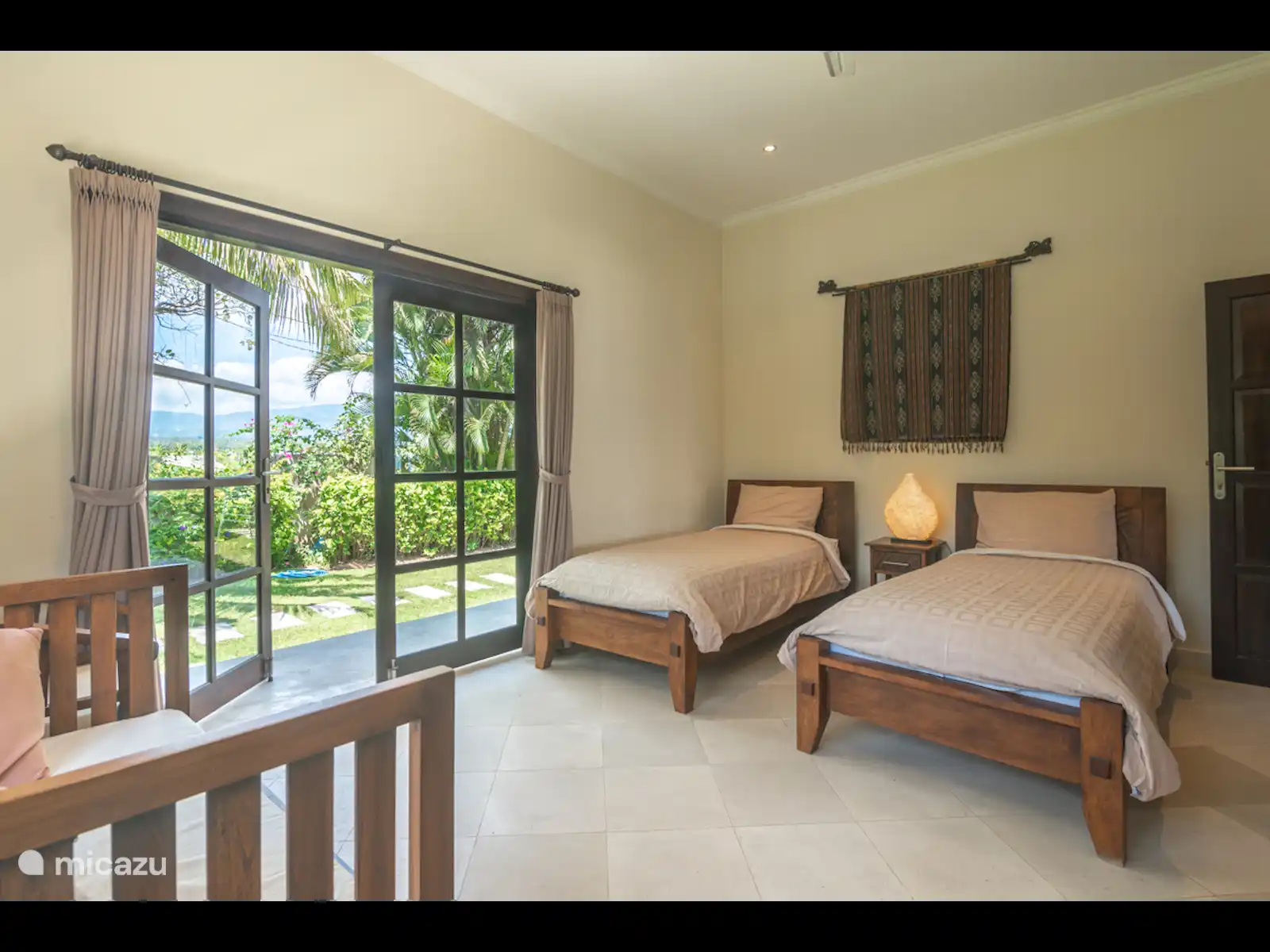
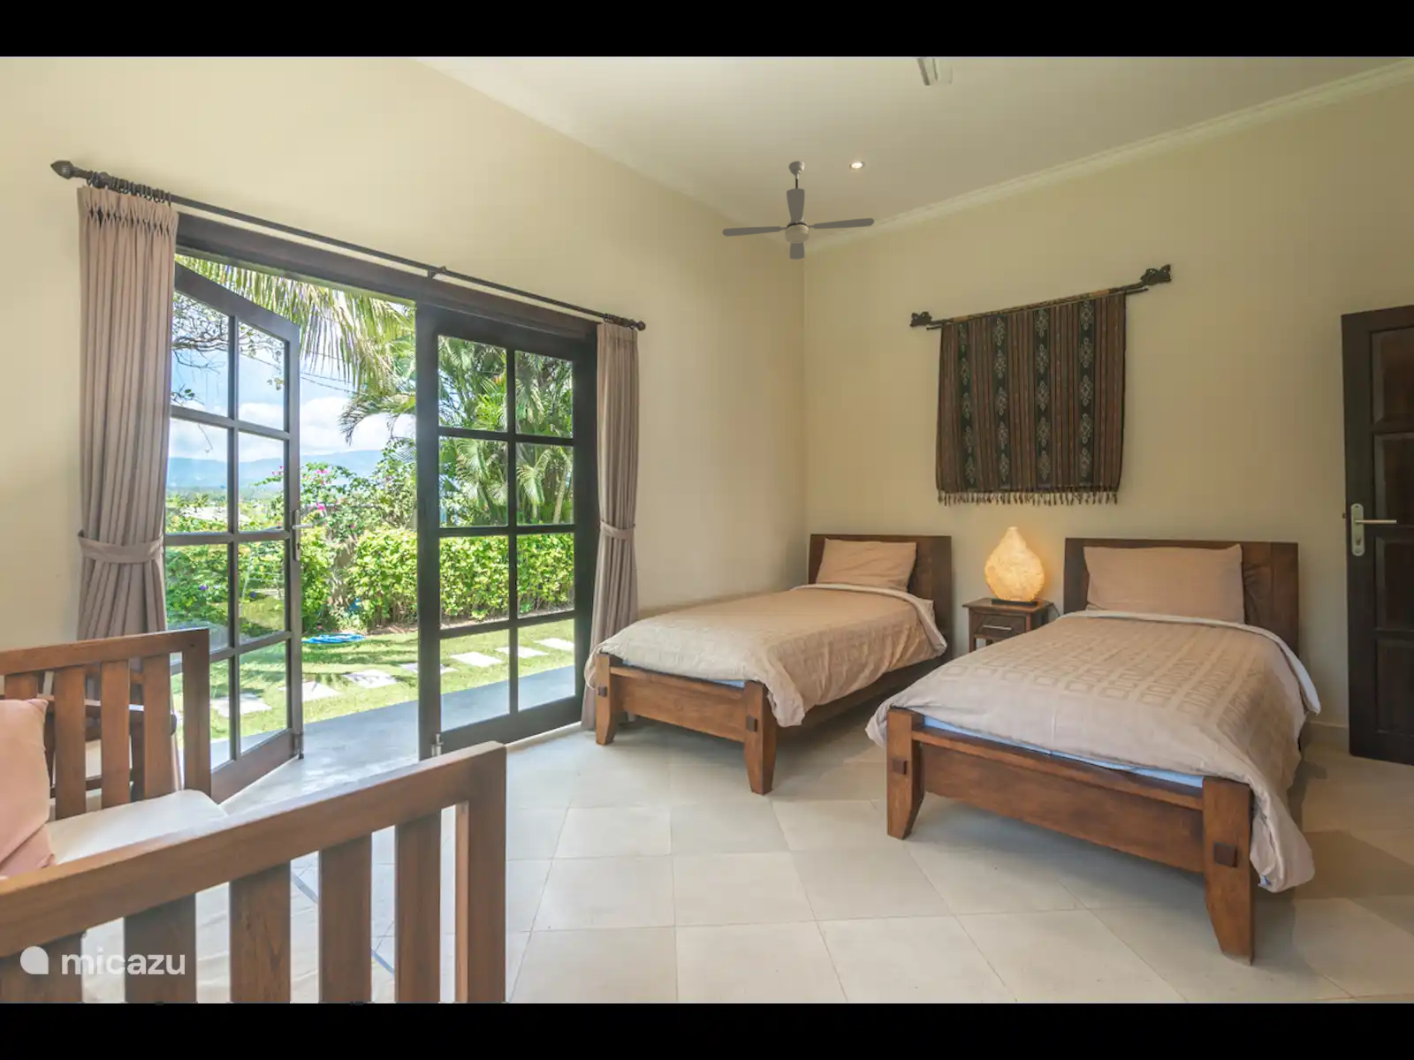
+ ceiling fan [721,160,875,261]
